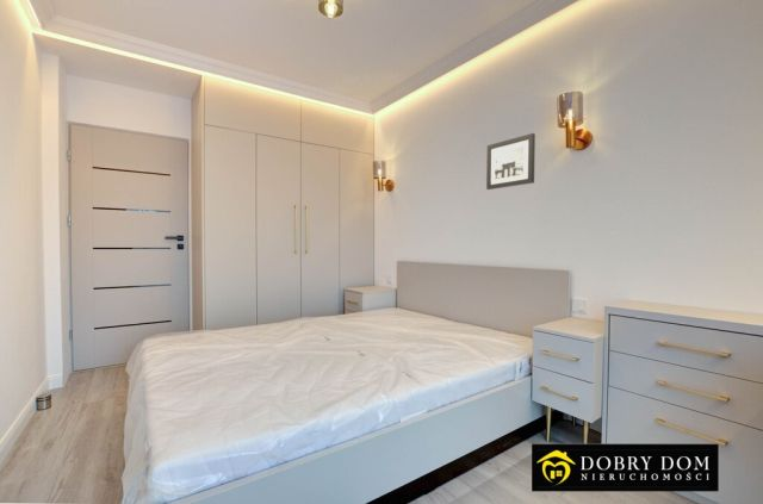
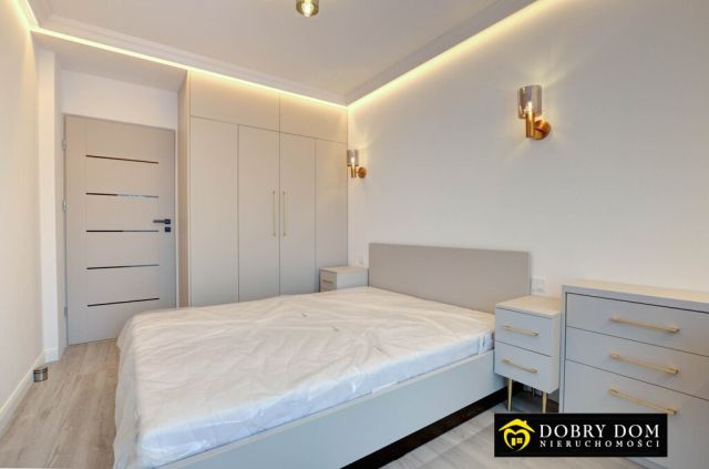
- wall art [485,132,536,191]
